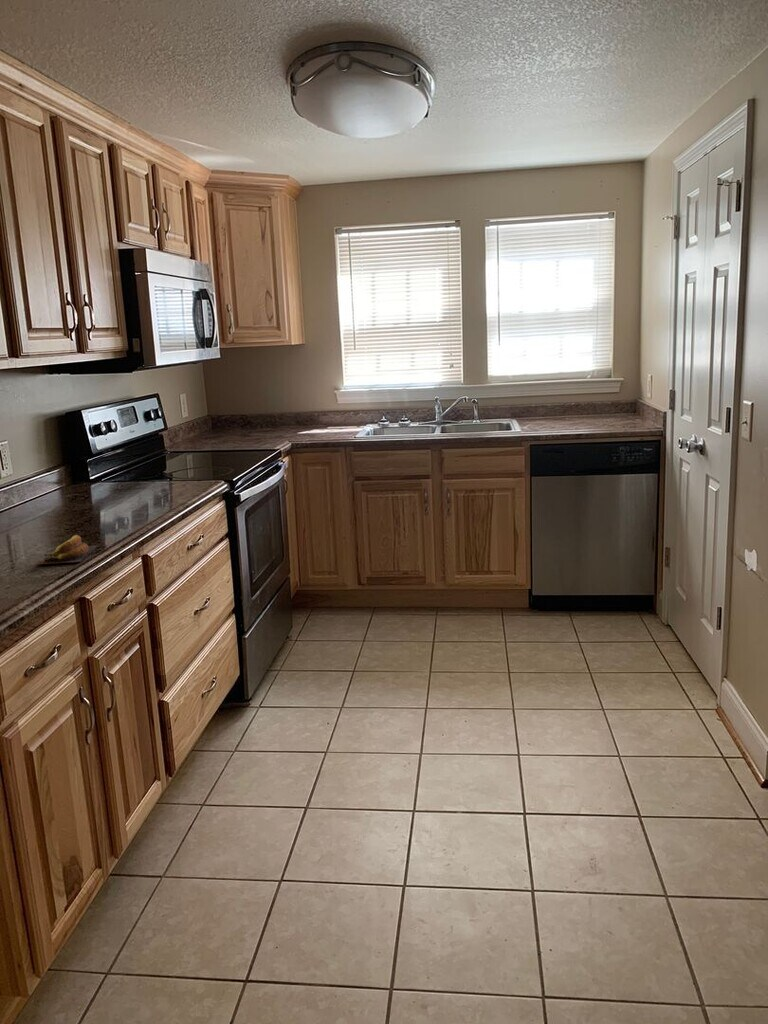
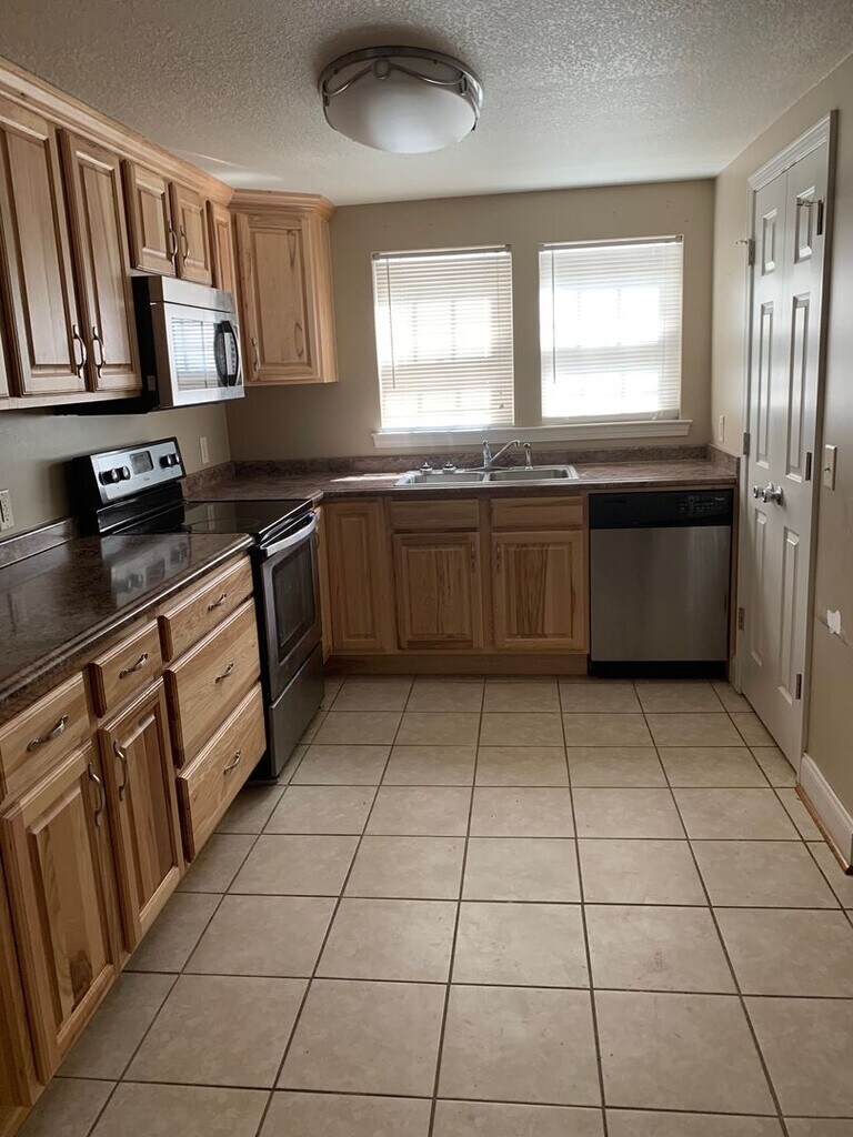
- banana [38,534,98,565]
